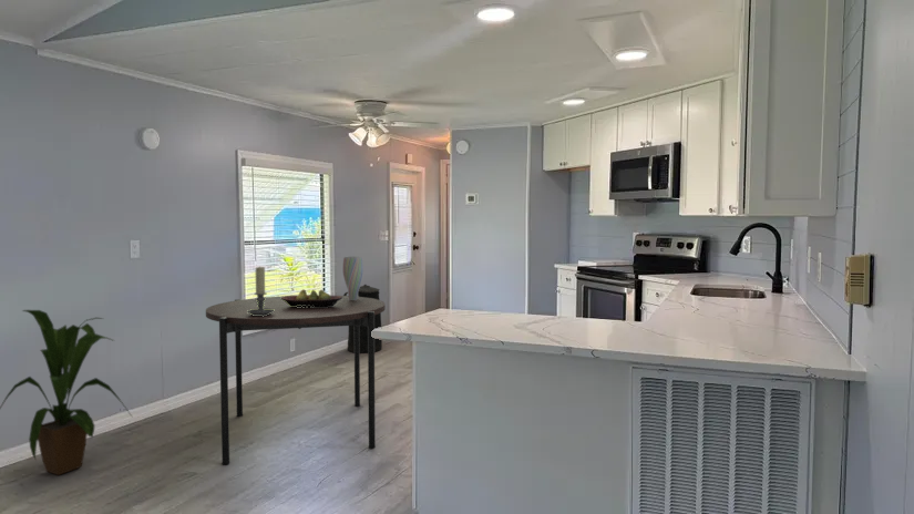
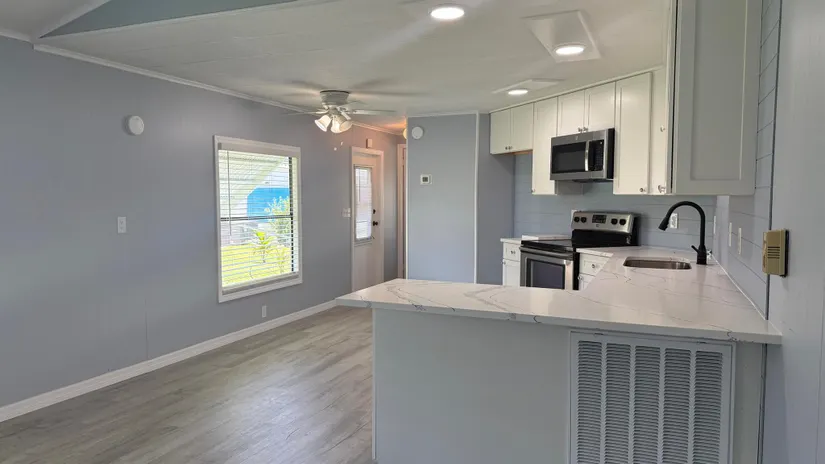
- candle holder [247,265,275,317]
- vase [342,255,364,300]
- dining table [205,295,386,466]
- house plant [0,309,133,476]
- fruit bowl [280,288,342,308]
- trash can [342,284,383,353]
